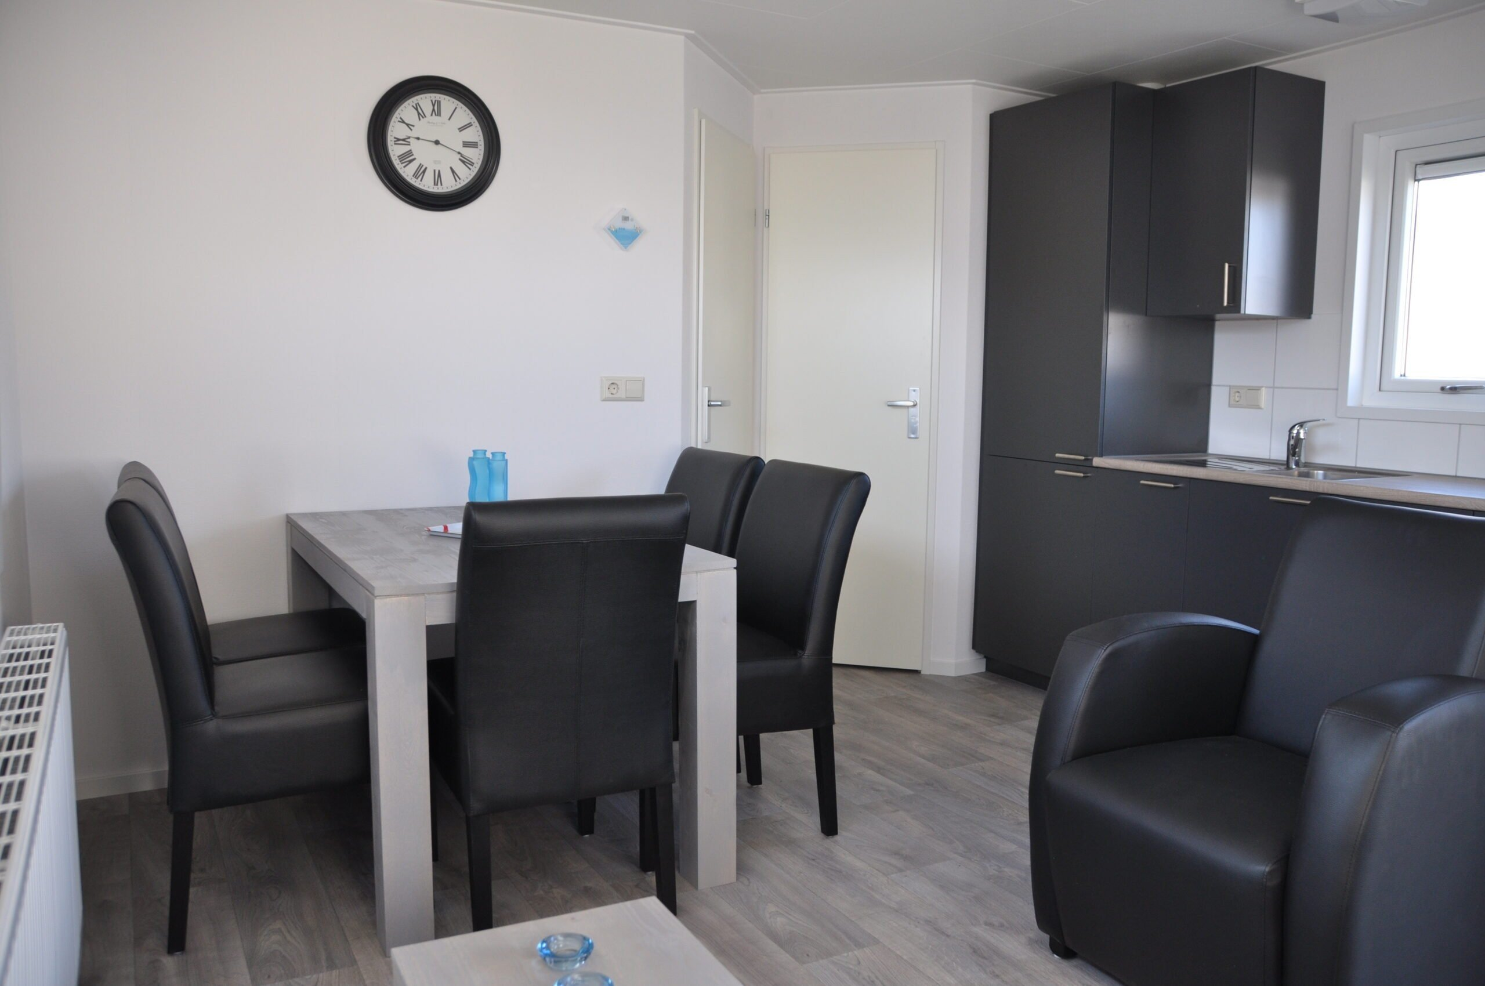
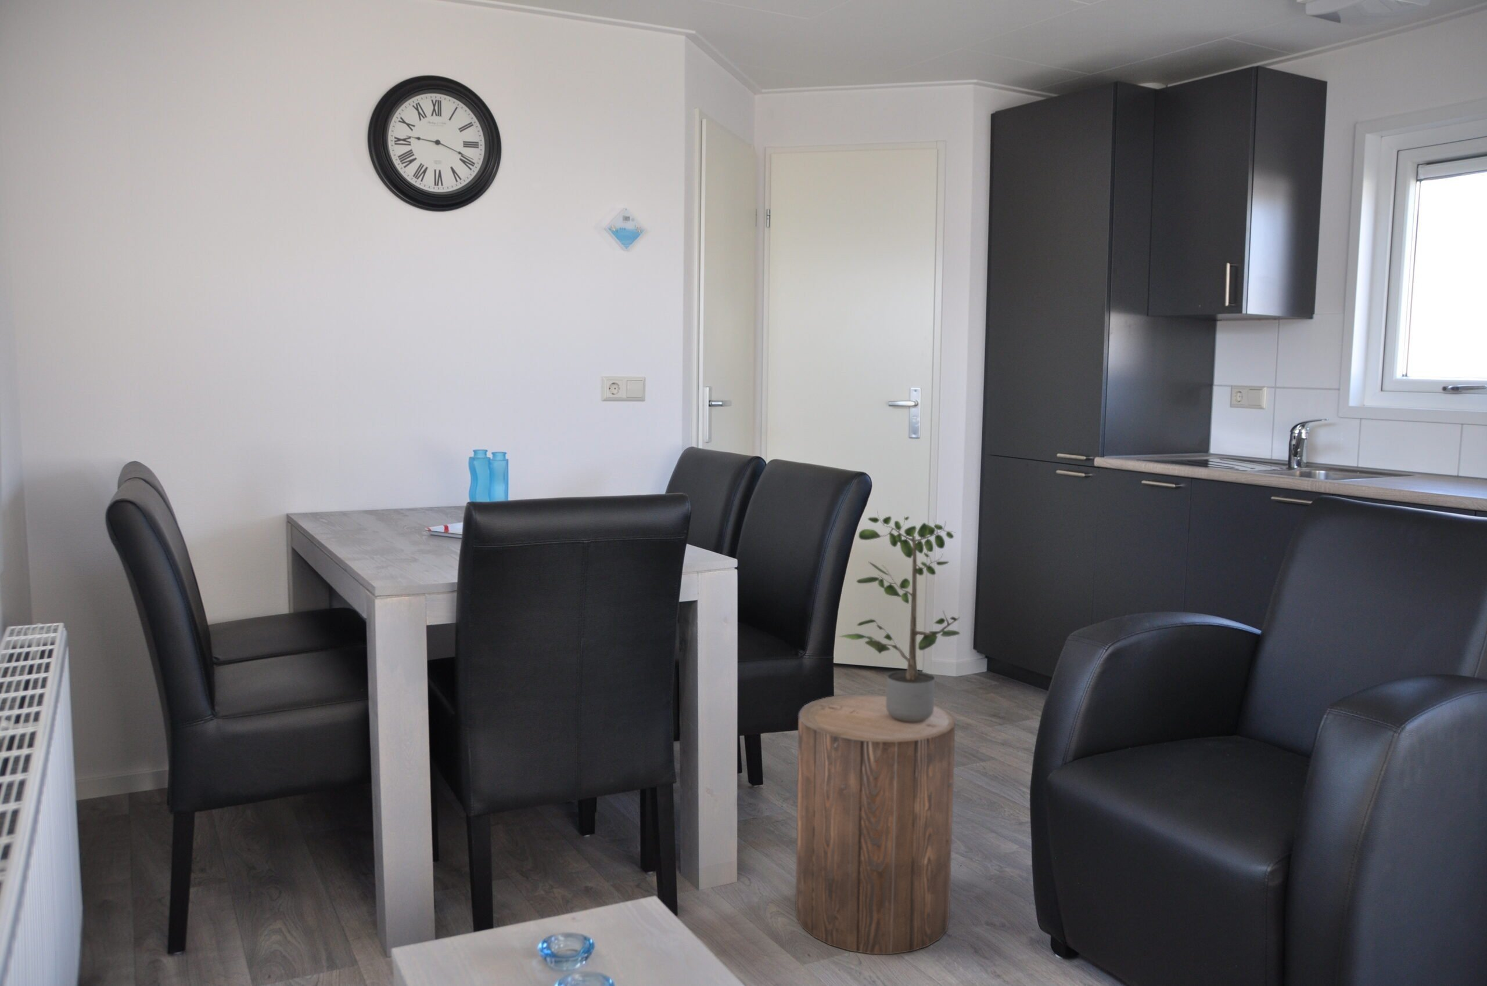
+ potted plant [837,508,960,722]
+ stool [794,693,956,955]
